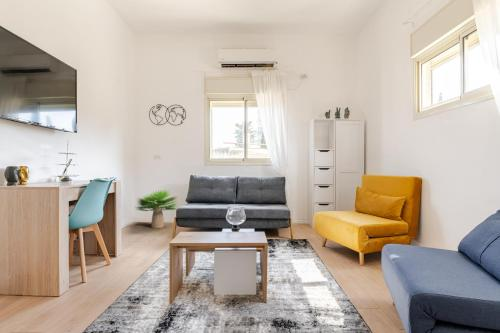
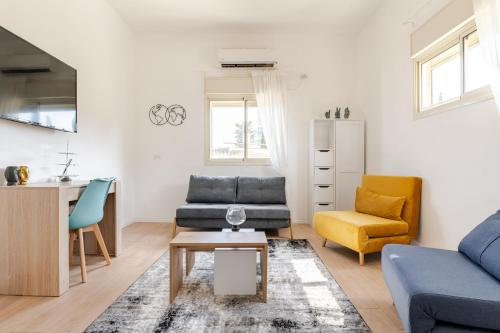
- potted plant [134,188,181,229]
